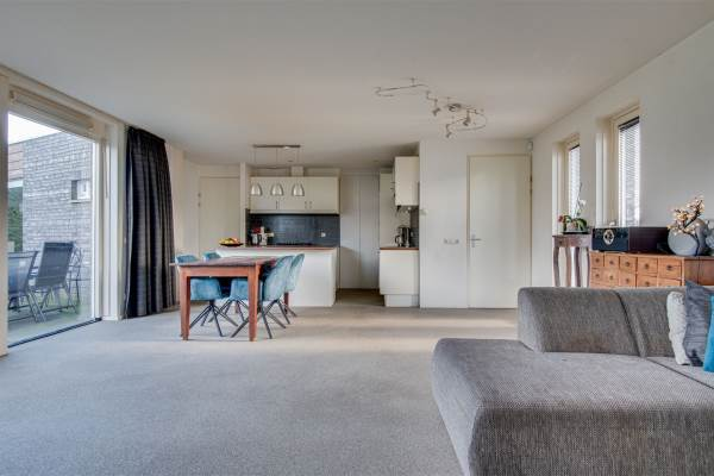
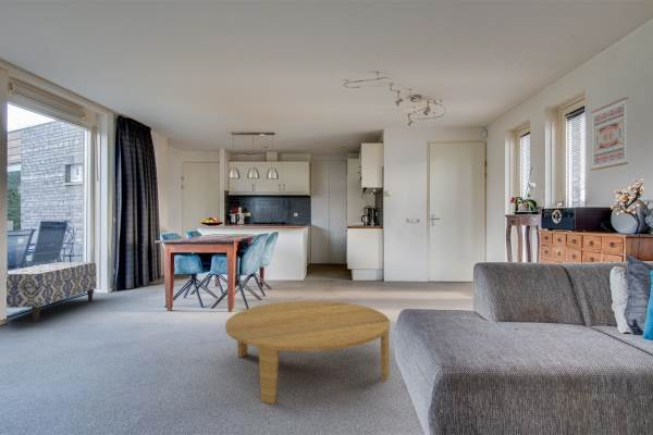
+ wall art [590,97,629,172]
+ bench [5,261,98,323]
+ coffee table [224,300,391,406]
